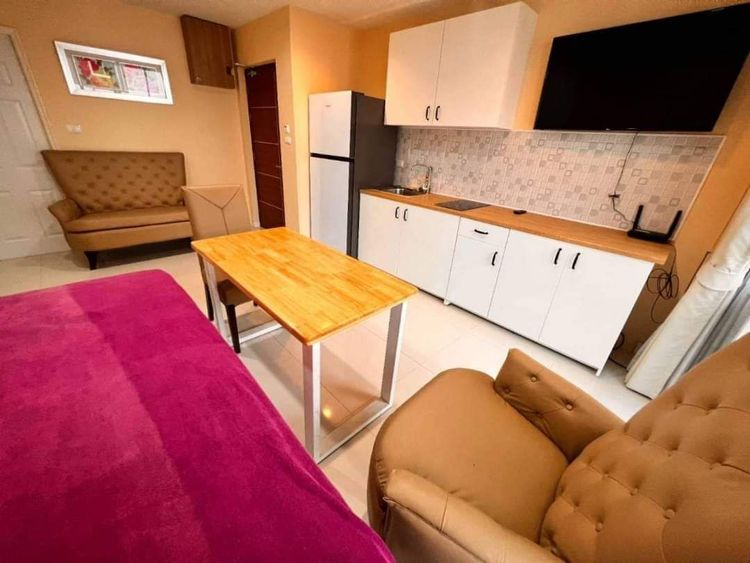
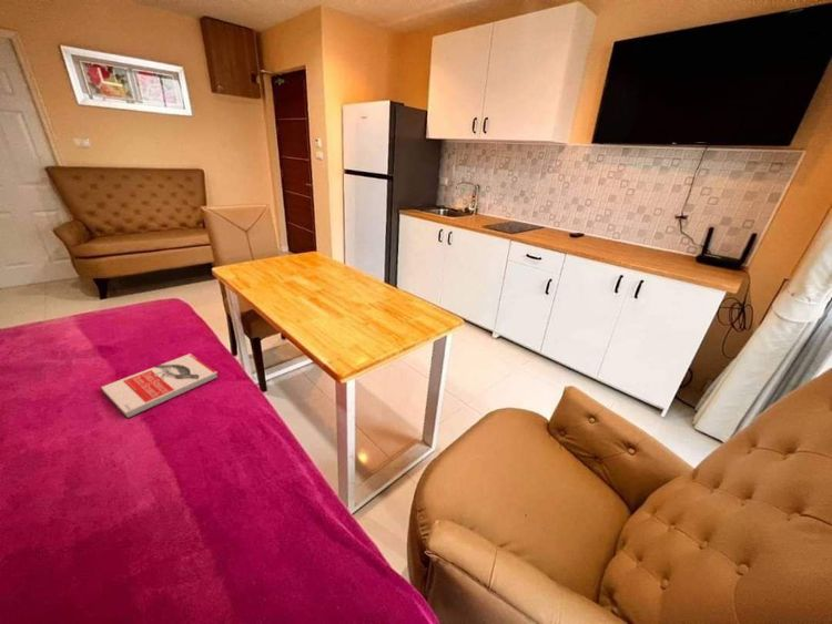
+ book [100,352,220,419]
